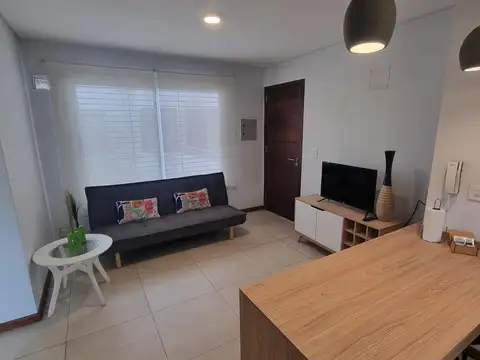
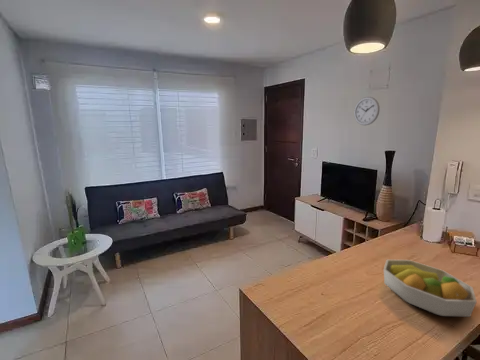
+ wall clock [353,96,381,126]
+ fruit bowl [383,259,478,318]
